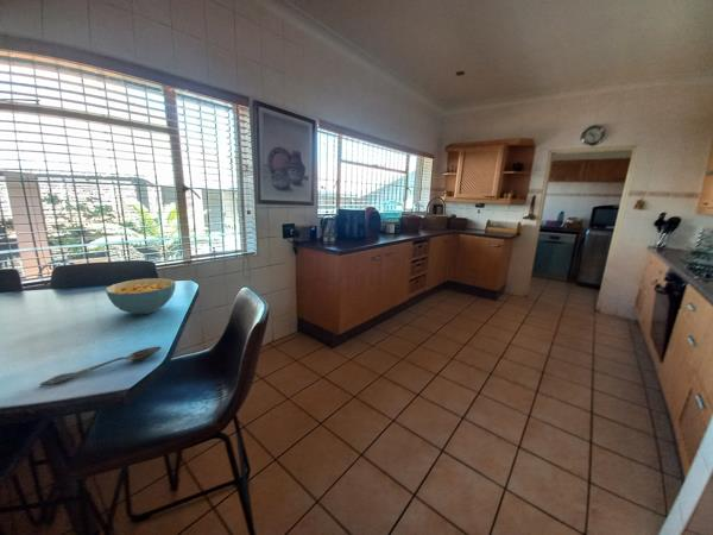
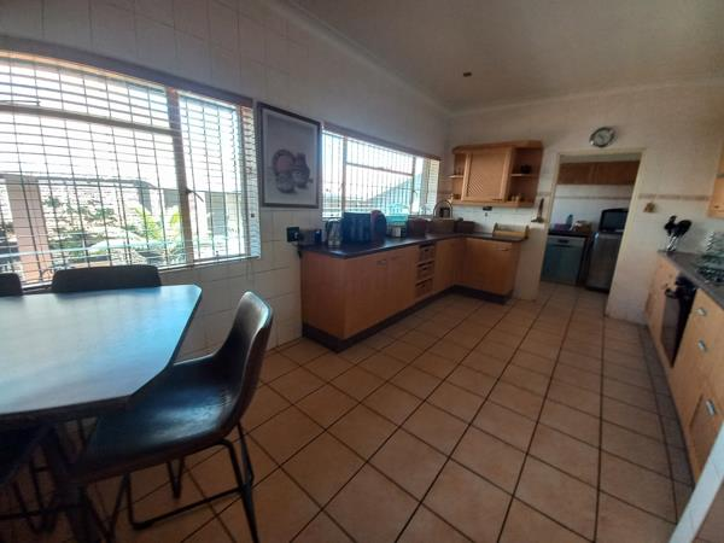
- cereal bowl [105,277,177,315]
- spoon [38,346,163,386]
